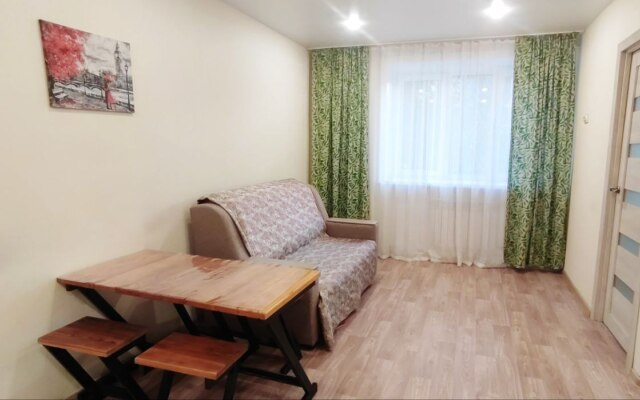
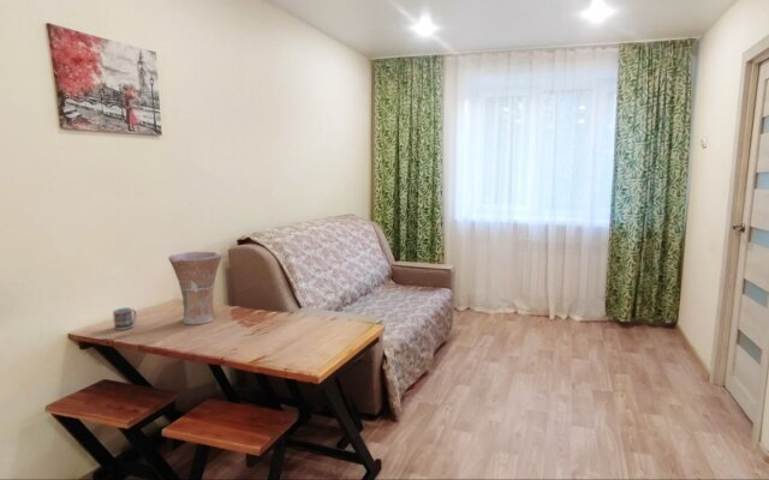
+ cup [112,306,138,331]
+ vase [167,251,223,326]
